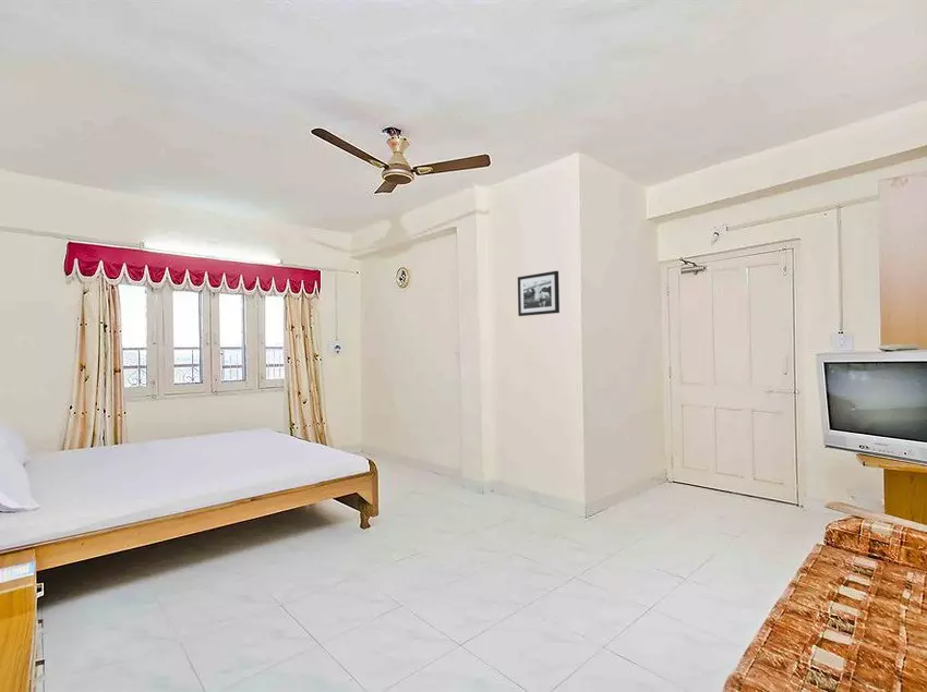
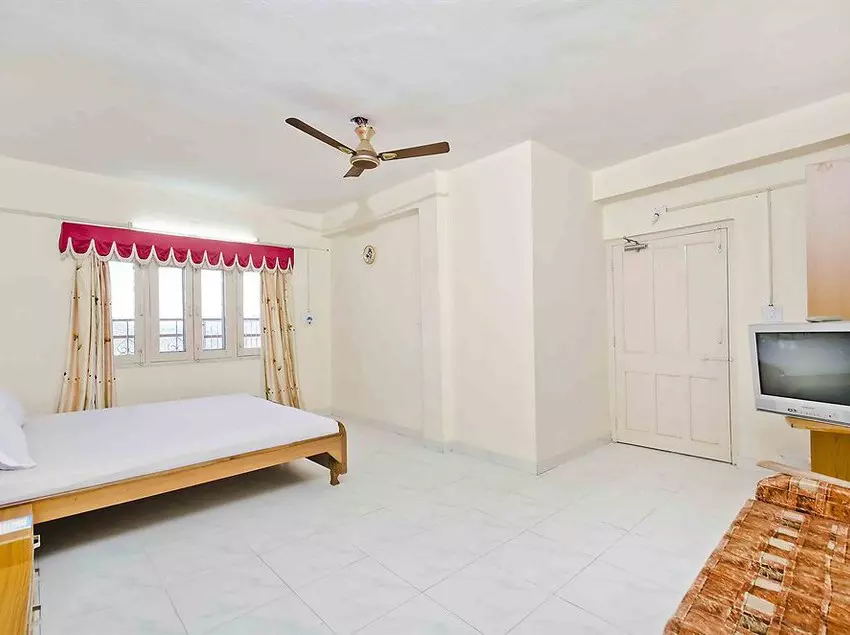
- picture frame [517,270,561,317]
